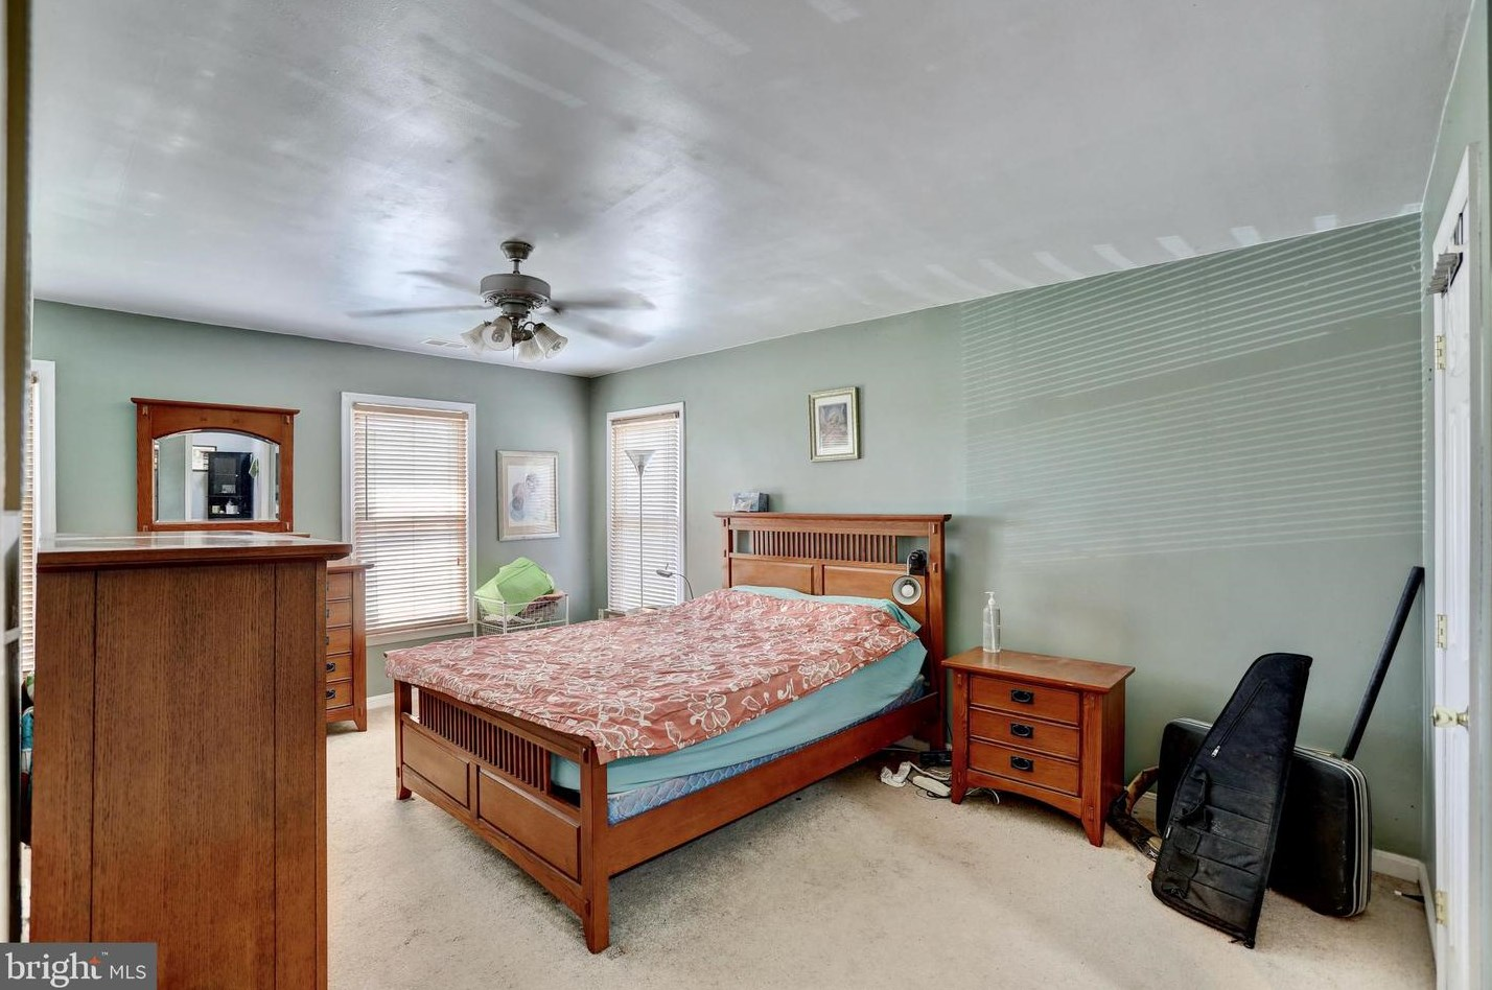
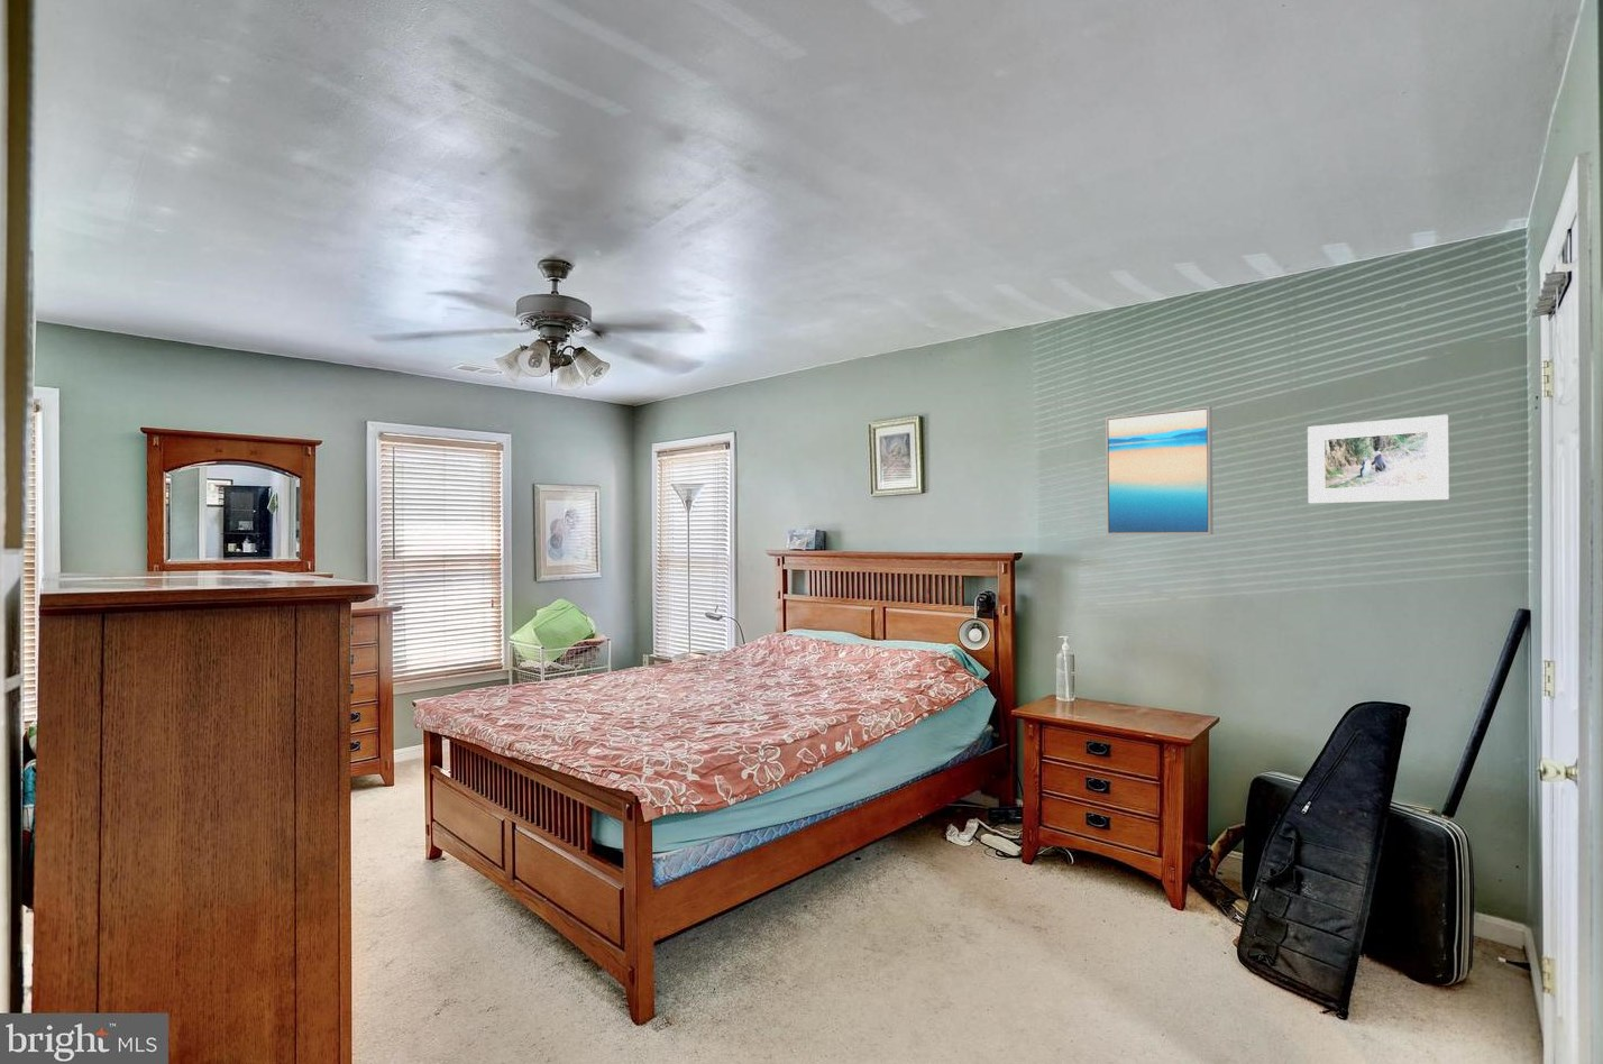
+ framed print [1306,414,1450,504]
+ wall art [1104,405,1215,536]
